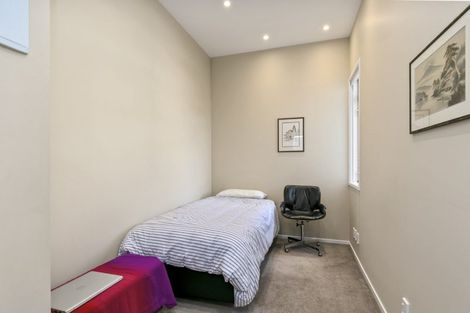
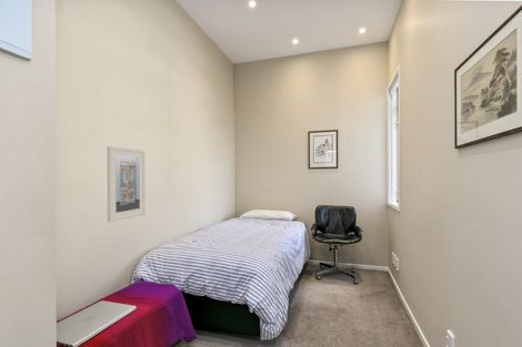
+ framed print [107,145,147,223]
